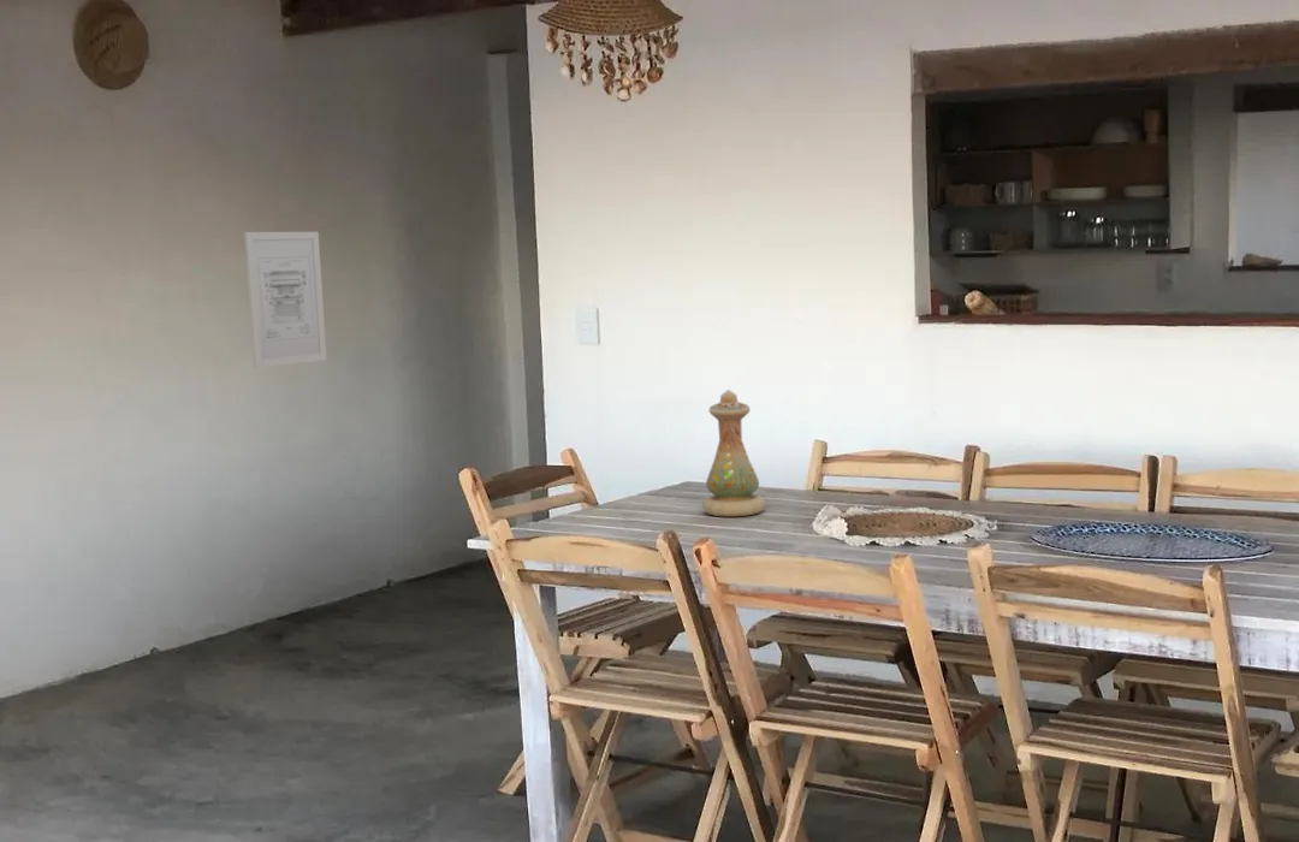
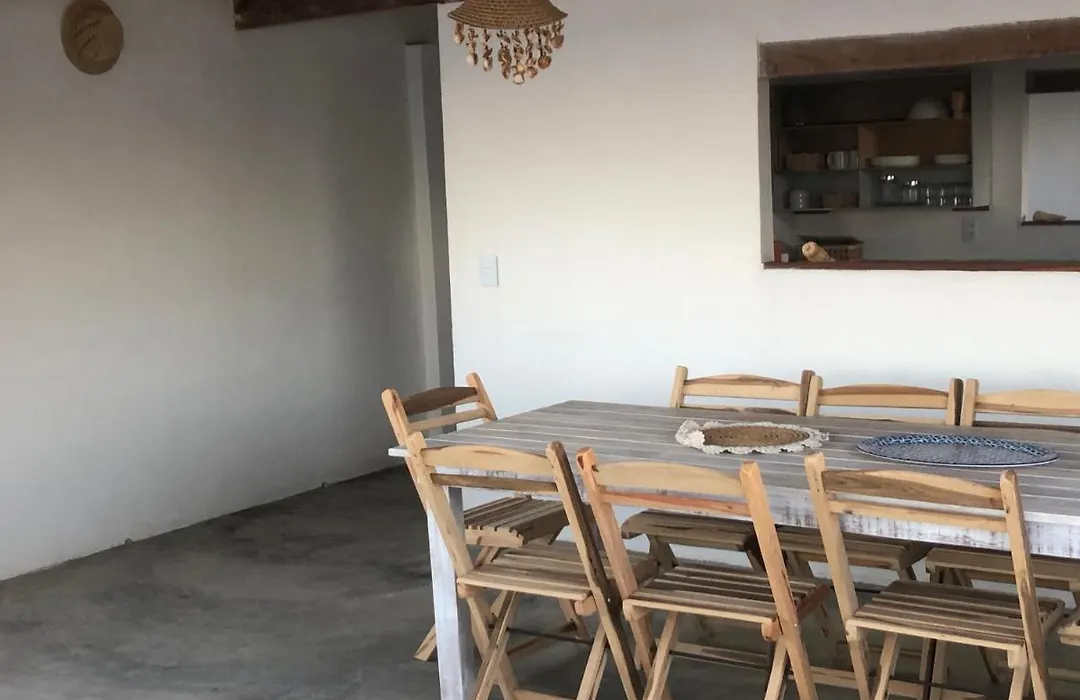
- vase [701,389,767,517]
- wall art [243,231,328,369]
